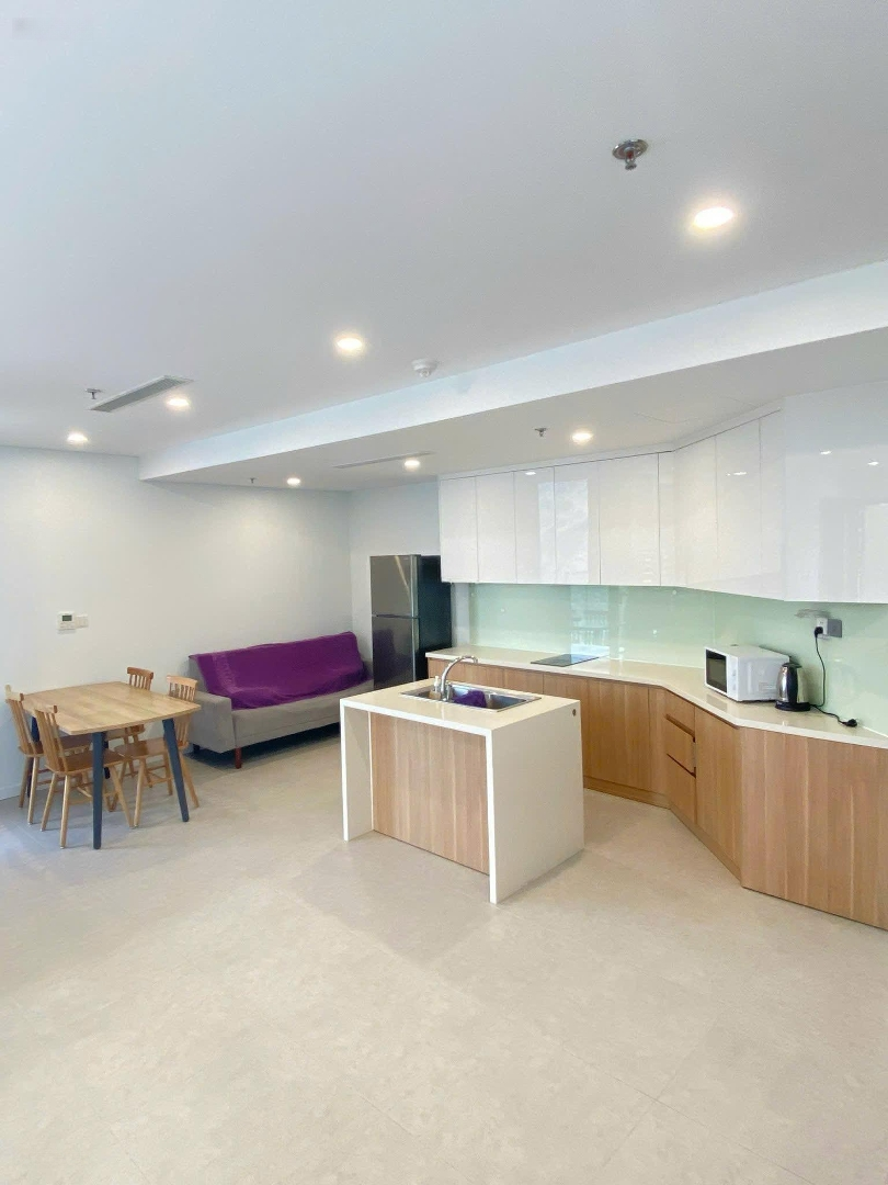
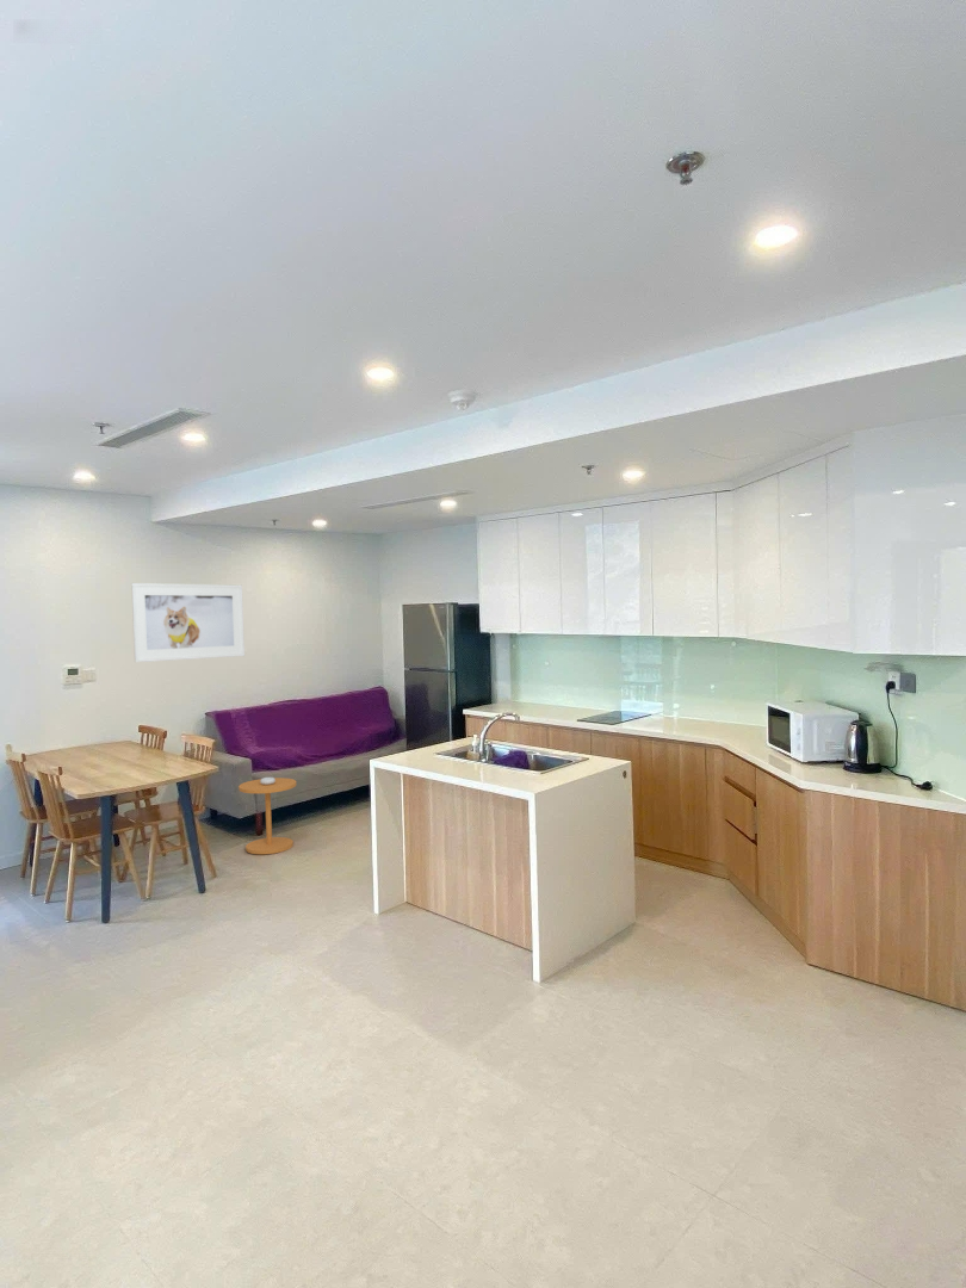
+ side table [237,776,298,855]
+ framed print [130,582,246,663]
